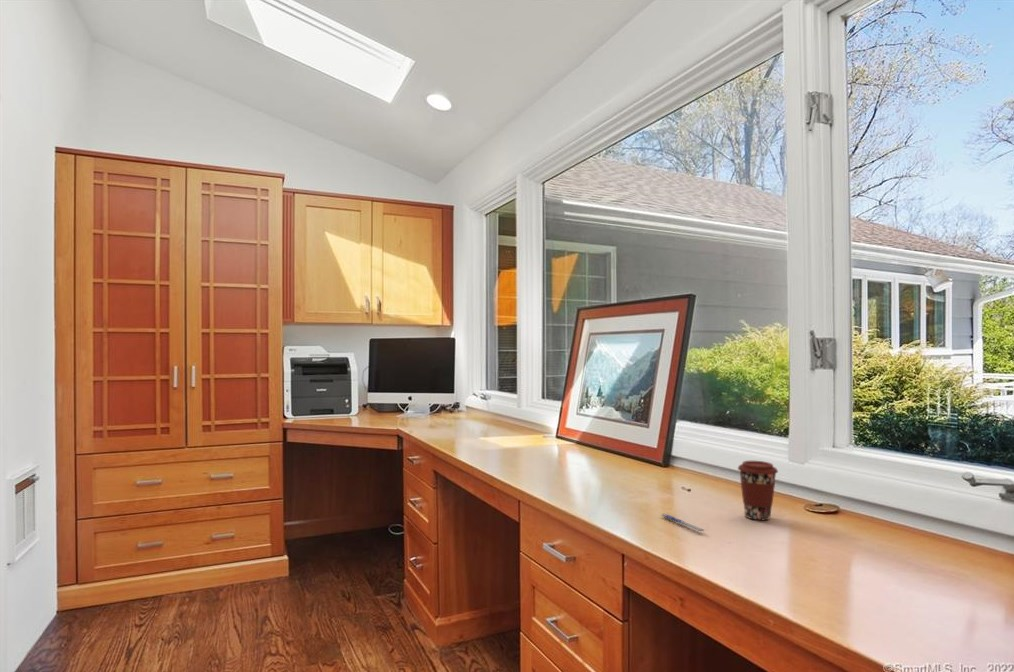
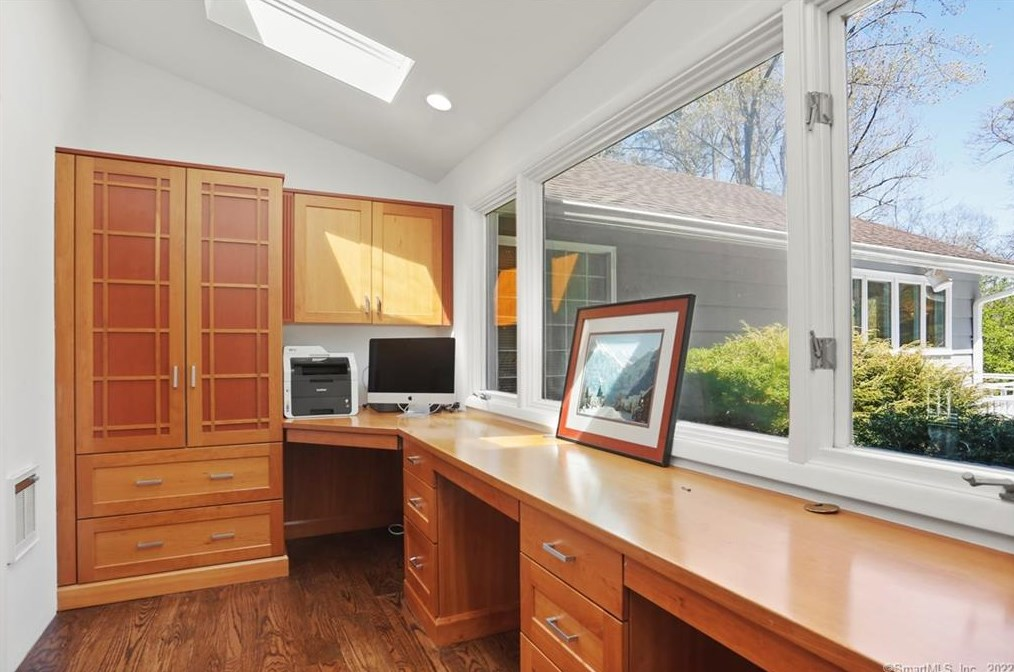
- pen [661,513,707,533]
- coffee cup [737,460,779,521]
